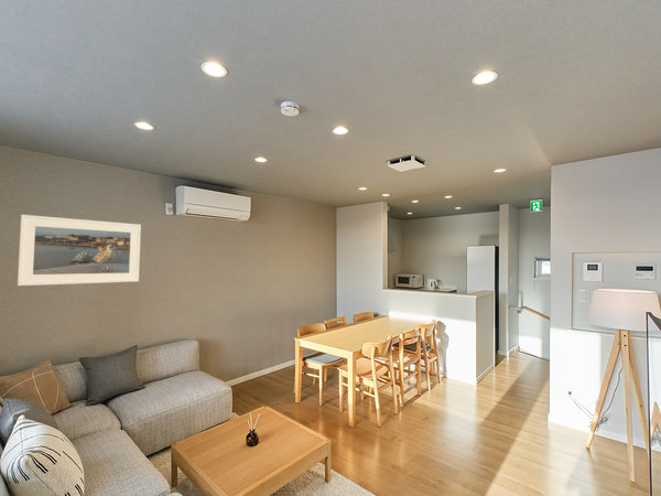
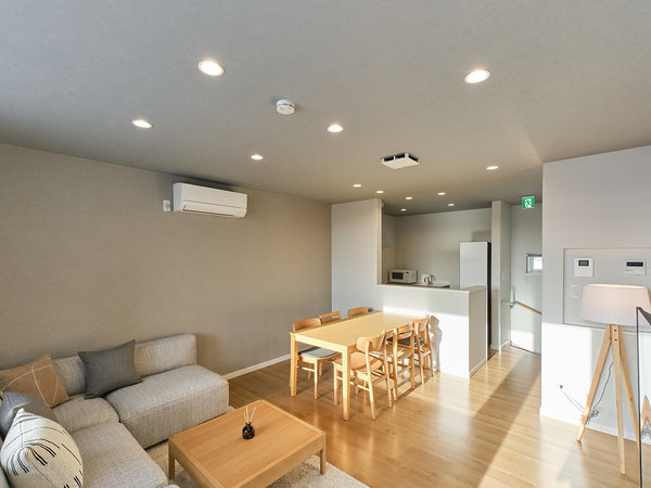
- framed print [17,214,142,287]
